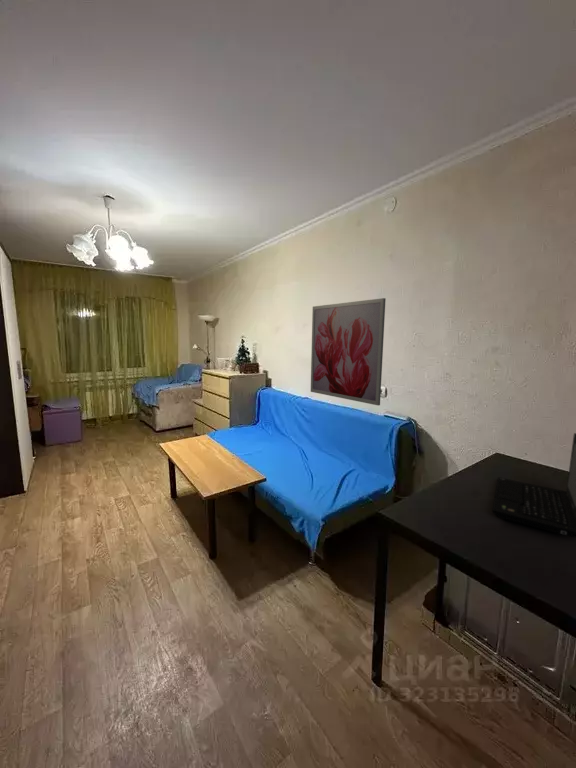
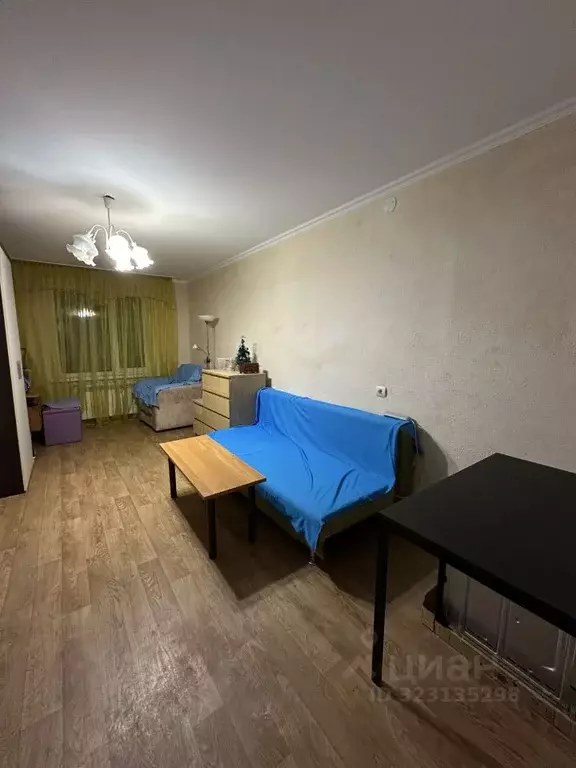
- laptop [491,432,576,539]
- wall art [310,297,387,406]
